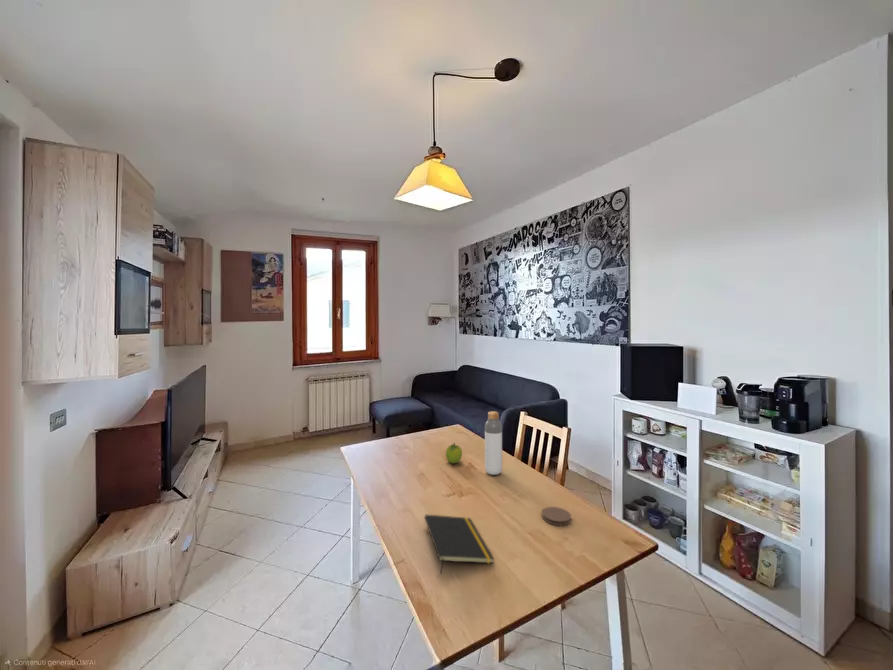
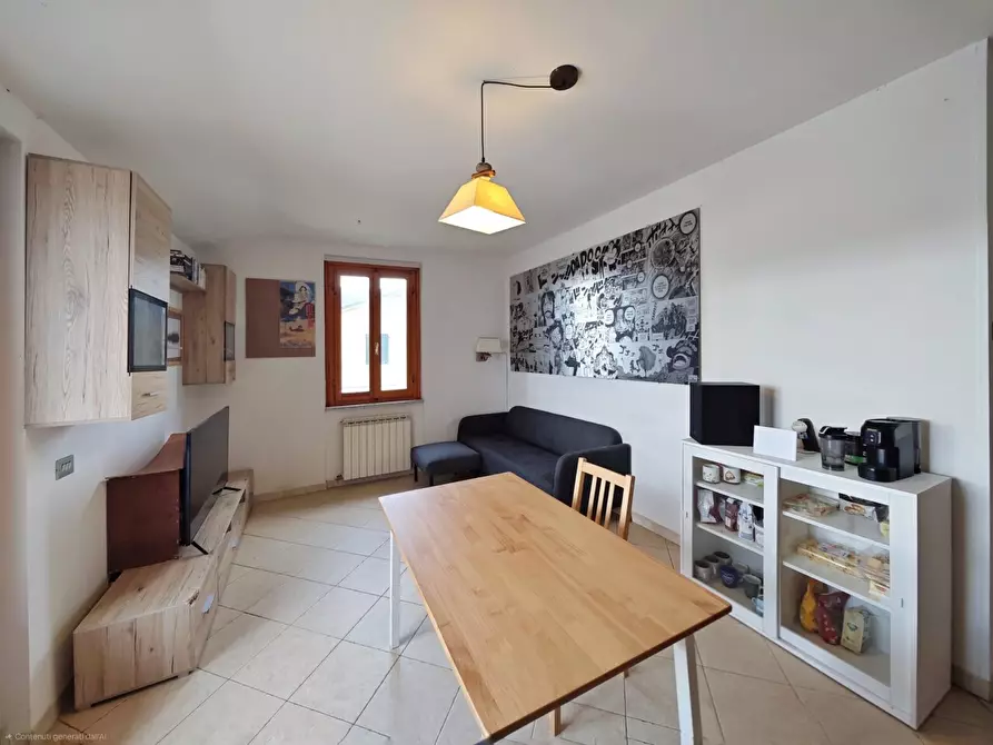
- bottle [484,410,503,476]
- notepad [424,514,495,575]
- coaster [541,506,572,526]
- fruit [445,442,463,465]
